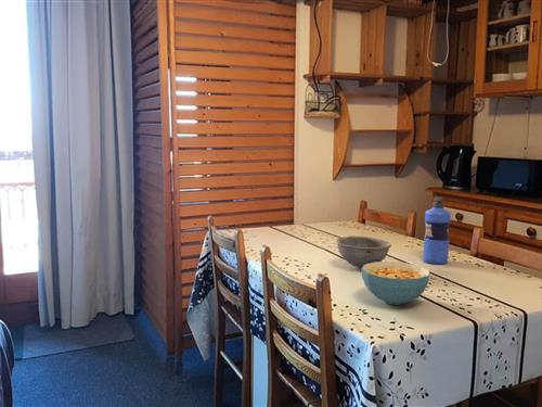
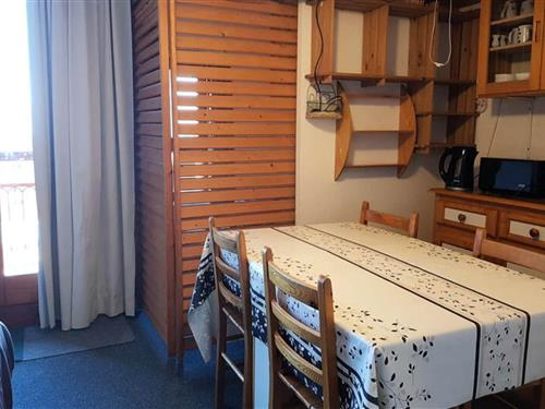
- water bottle [422,195,452,265]
- cereal bowl [360,260,431,306]
- bowl [335,234,392,269]
